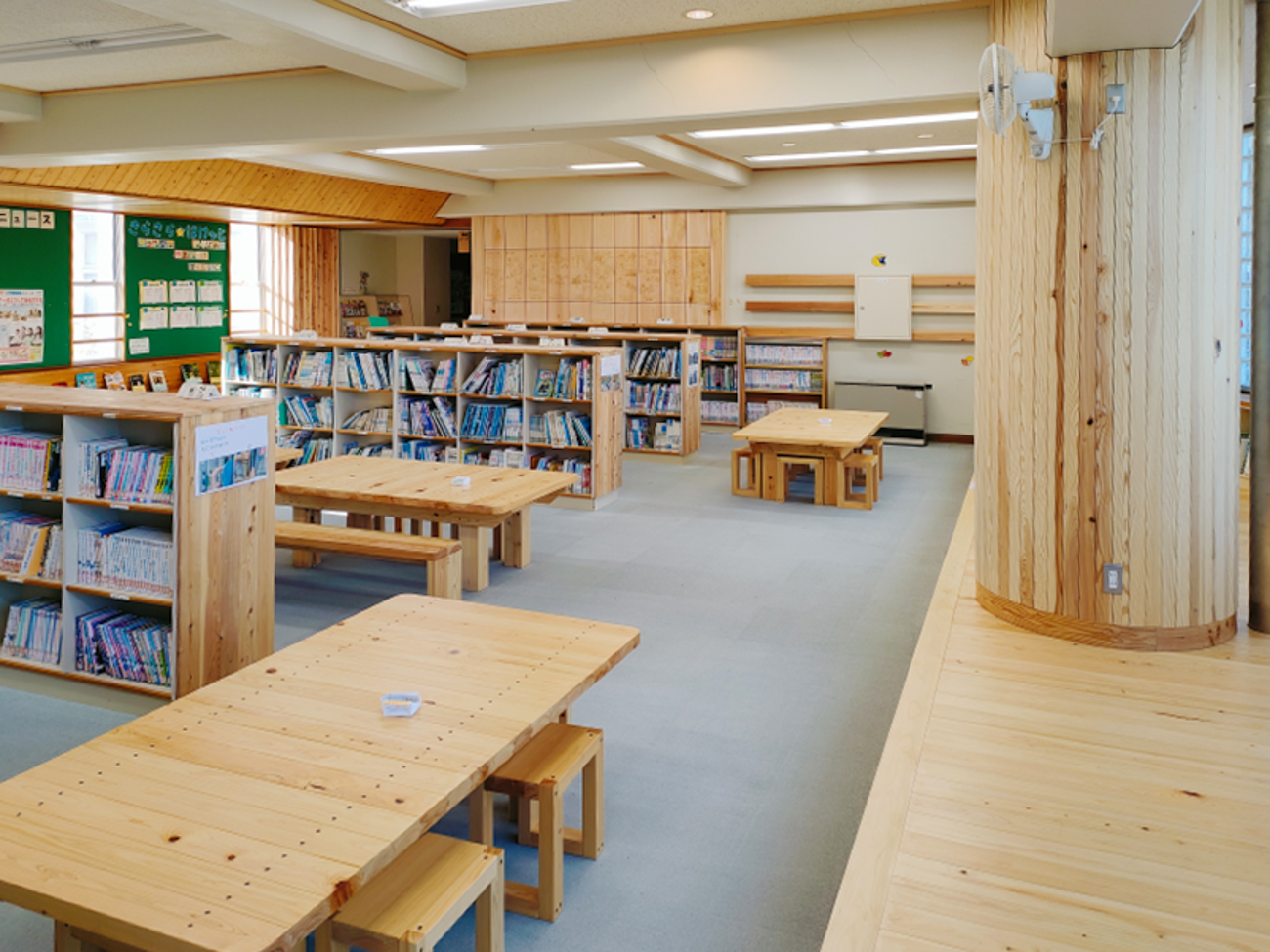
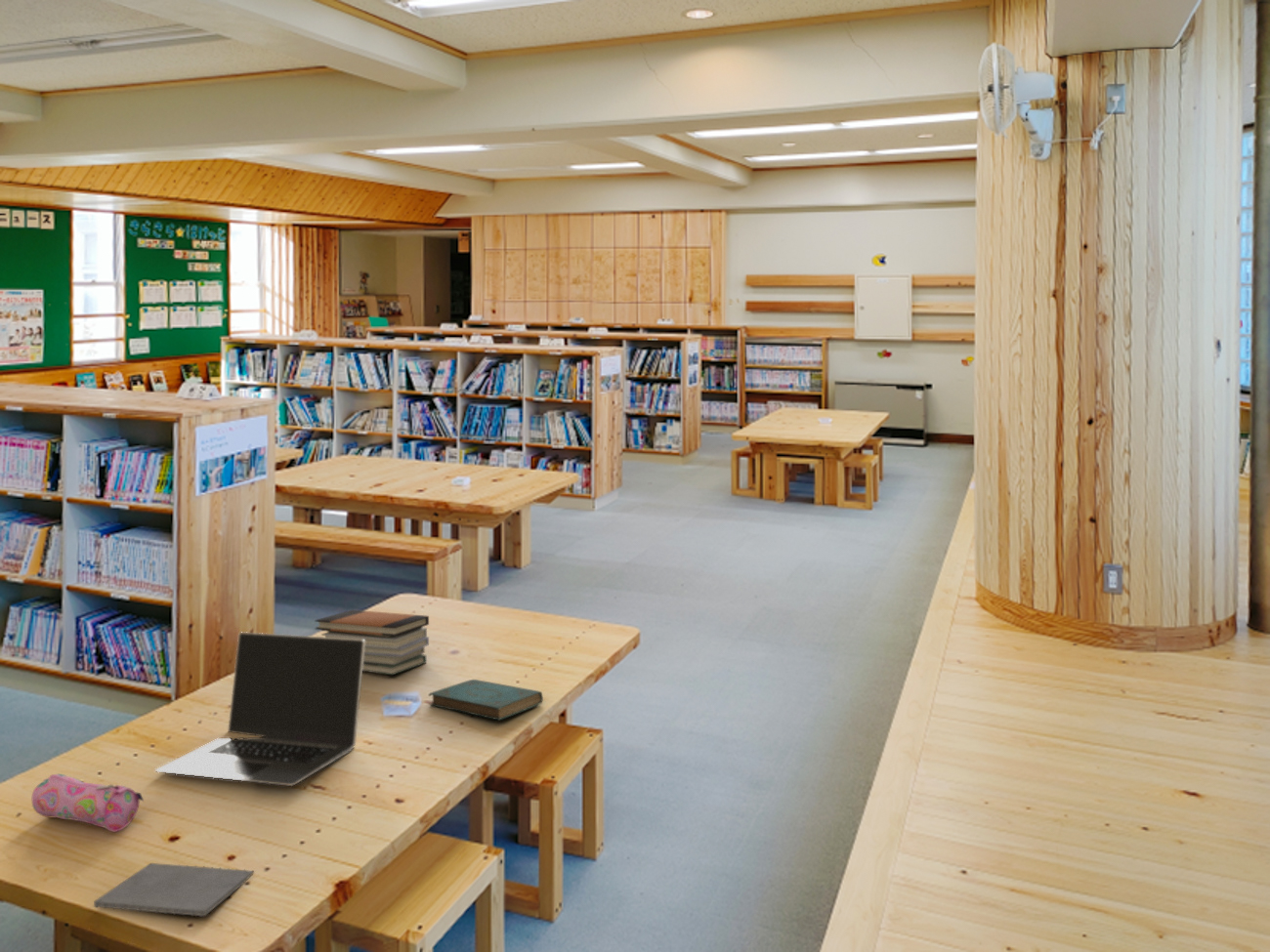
+ pencil case [31,773,145,833]
+ book stack [315,609,430,676]
+ laptop [154,632,365,787]
+ book [428,679,544,722]
+ notepad [93,862,255,918]
